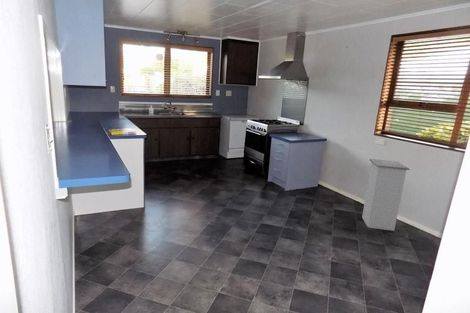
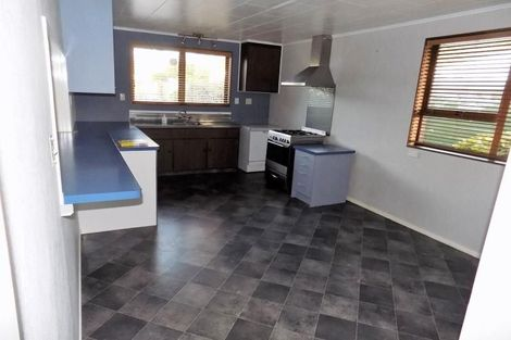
- trash can [361,158,410,232]
